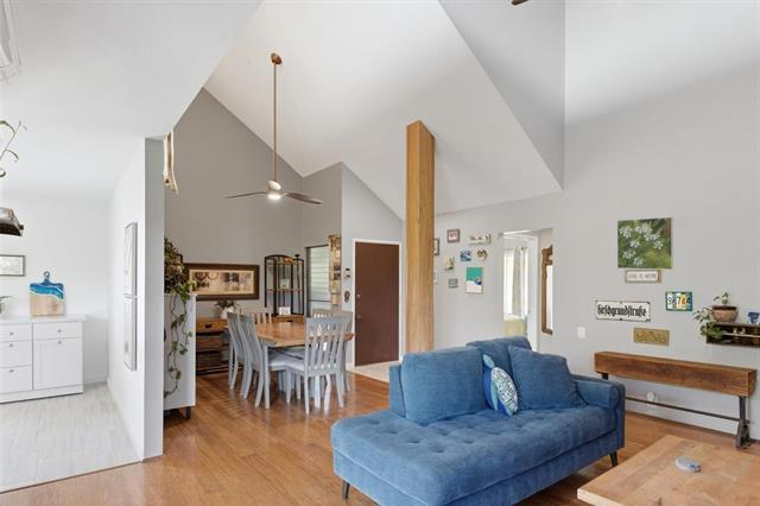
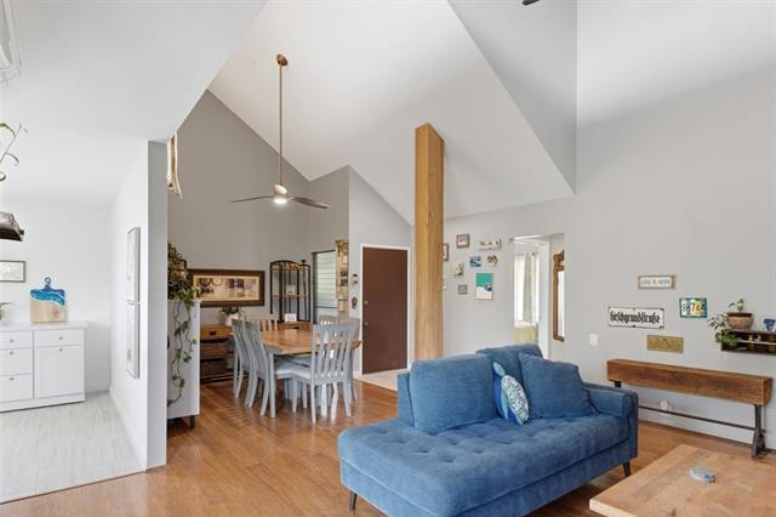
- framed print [616,216,674,271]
